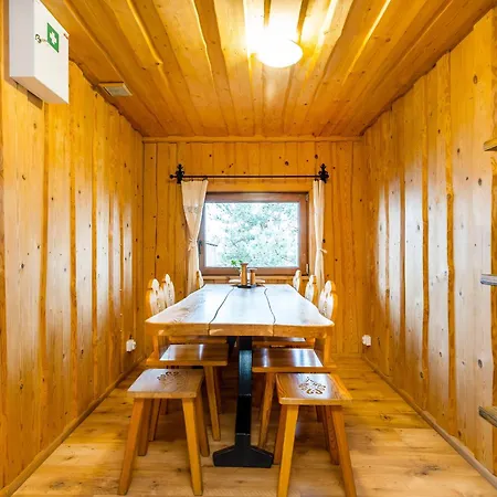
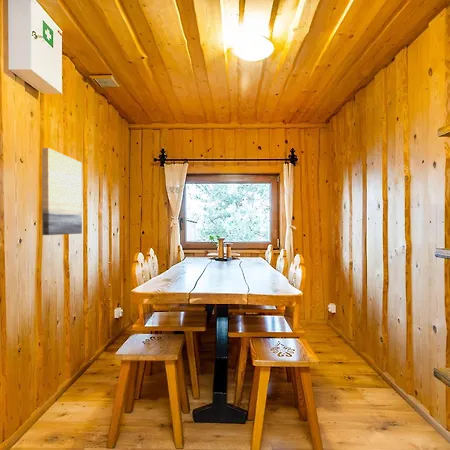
+ wall art [41,147,83,236]
